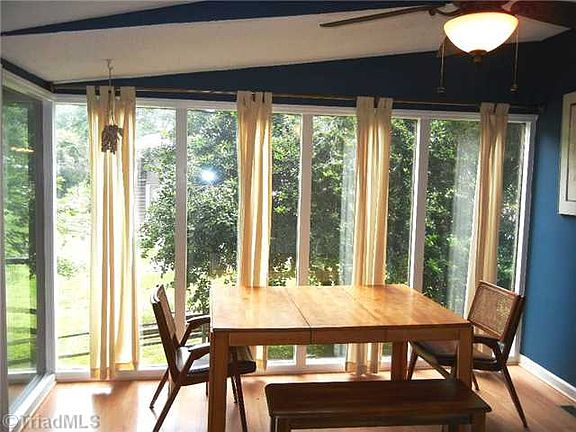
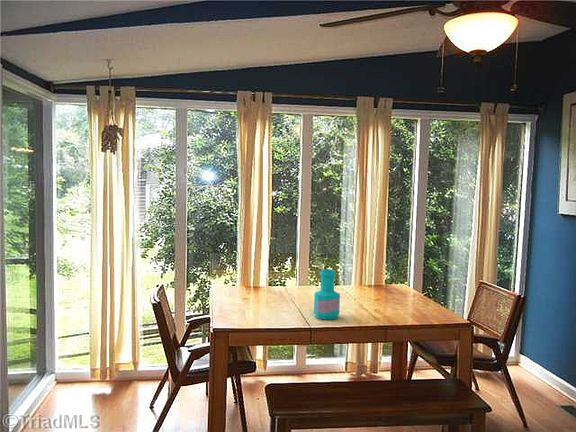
+ bottle [313,268,341,320]
